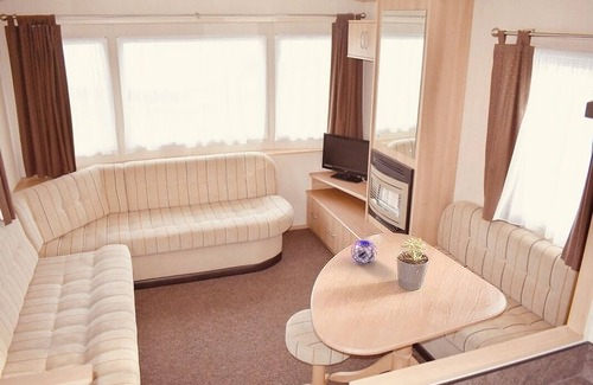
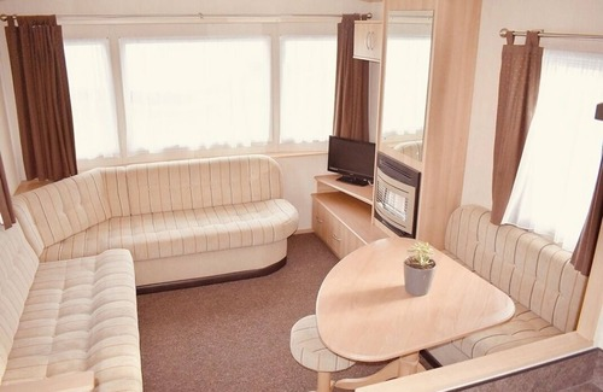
- decorative orb [350,239,378,264]
